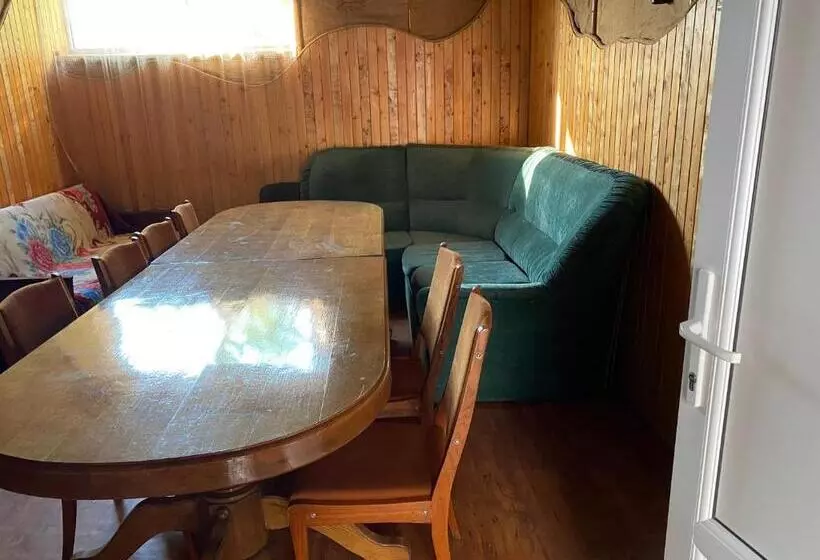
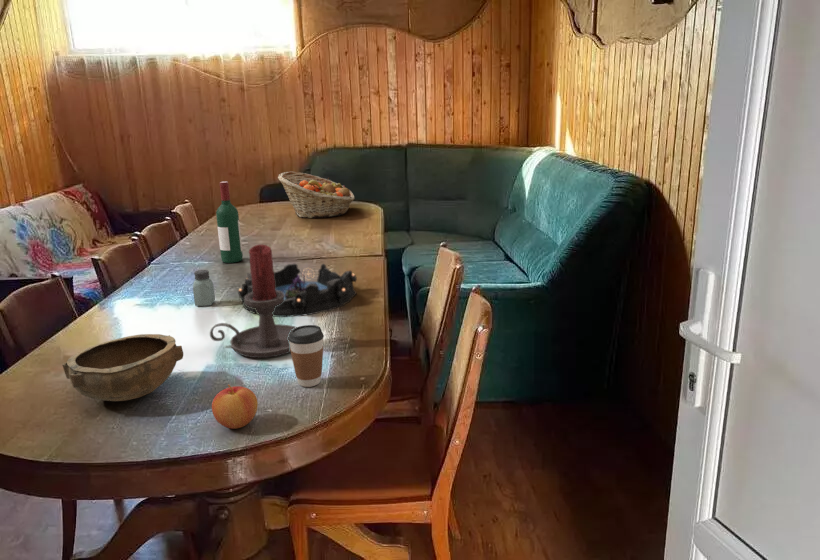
+ decorative bowl [237,262,358,318]
+ candle holder [209,244,297,359]
+ saltshaker [192,269,216,307]
+ fruit basket [277,171,355,219]
+ apple [211,384,259,430]
+ coffee cup [288,324,325,388]
+ bowl [61,333,184,402]
+ wine bottle [215,181,244,264]
